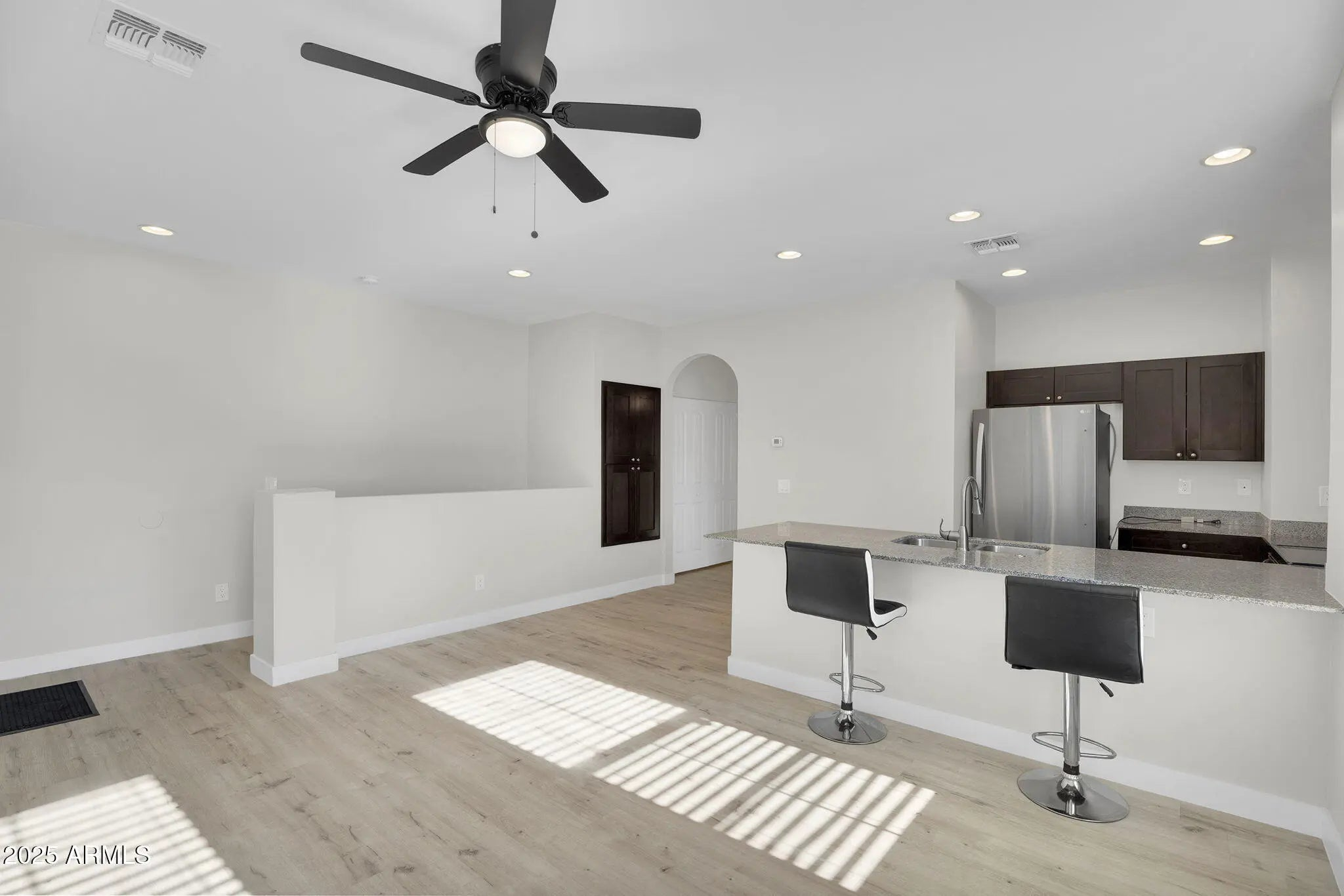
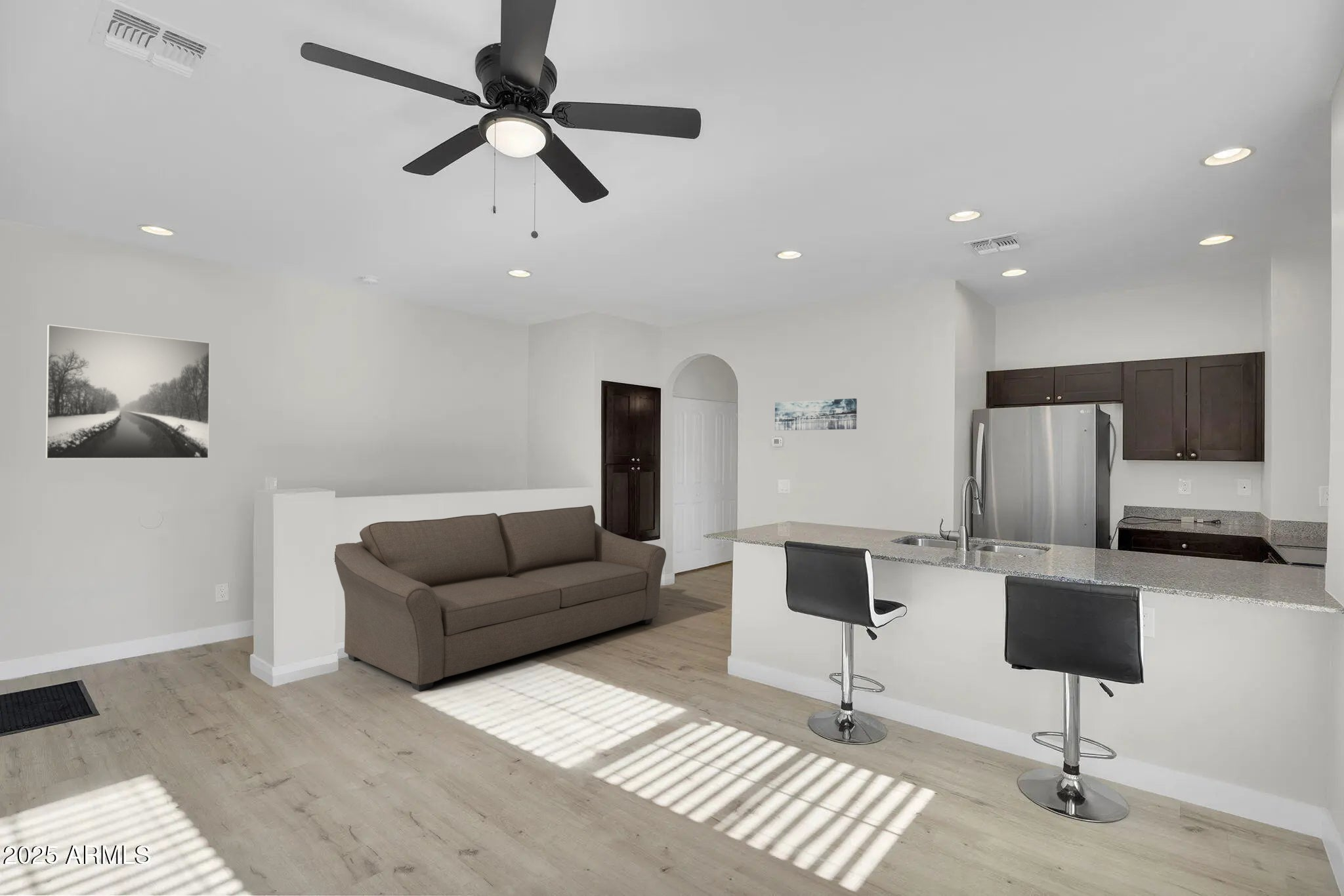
+ sofa [334,504,667,692]
+ wall art [774,397,858,431]
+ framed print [45,324,211,460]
